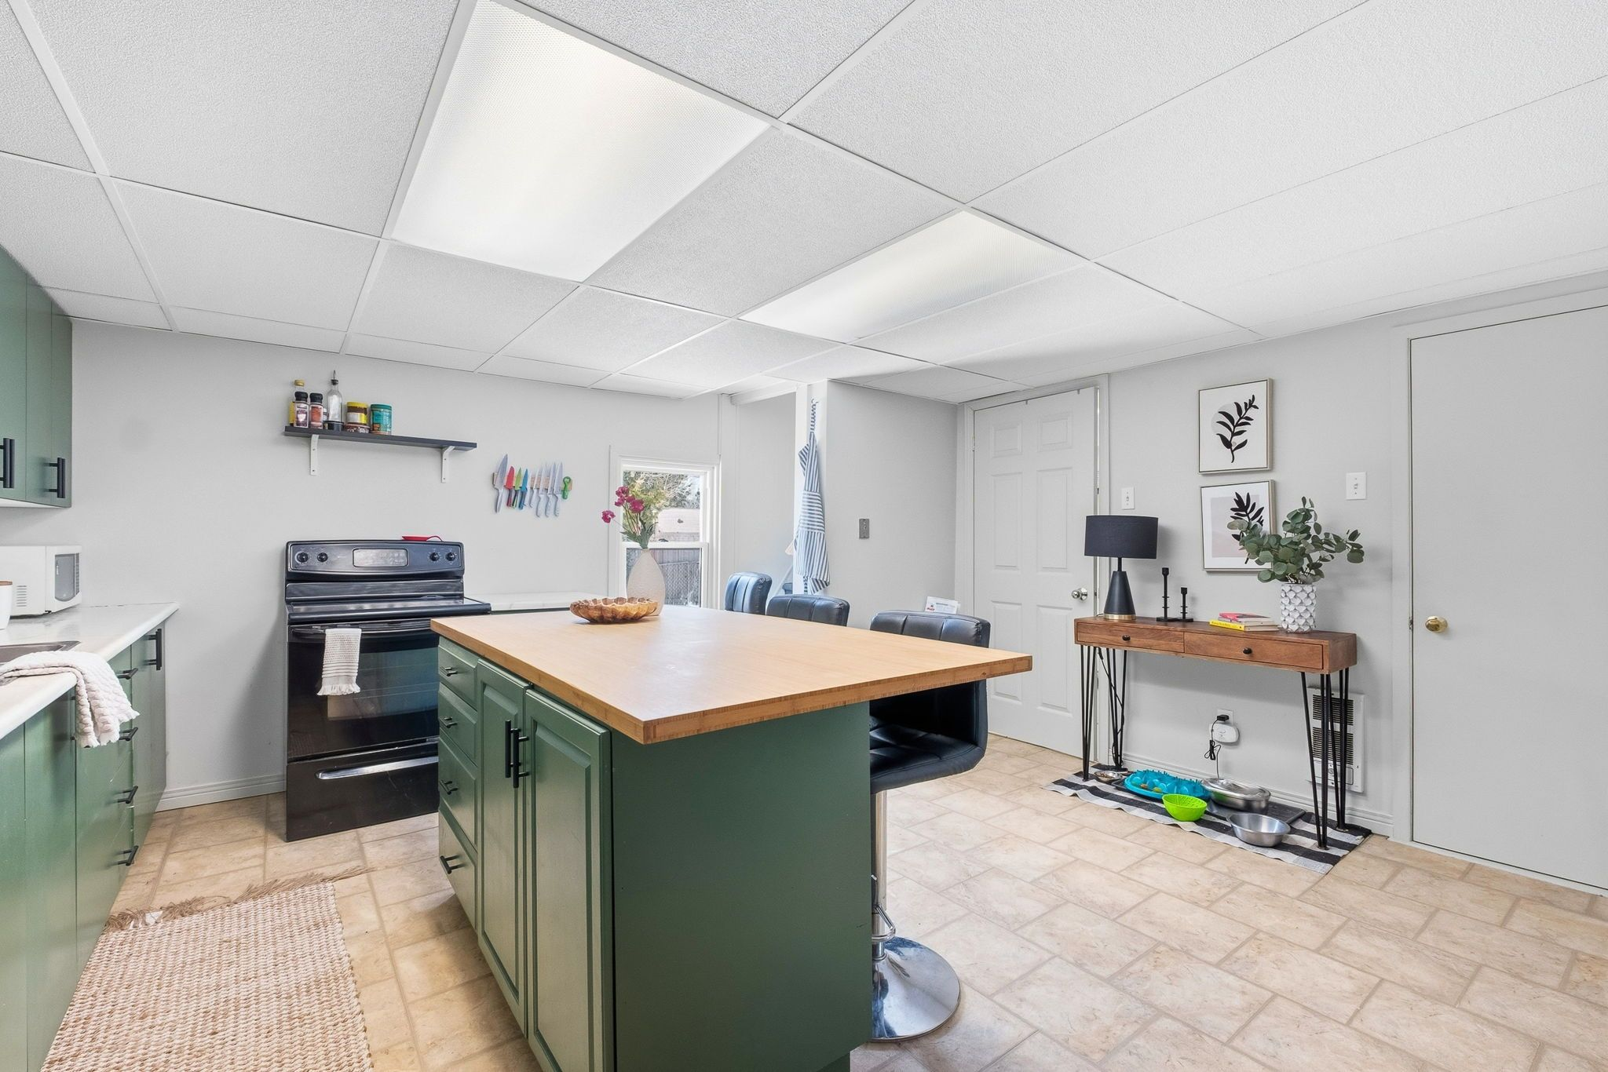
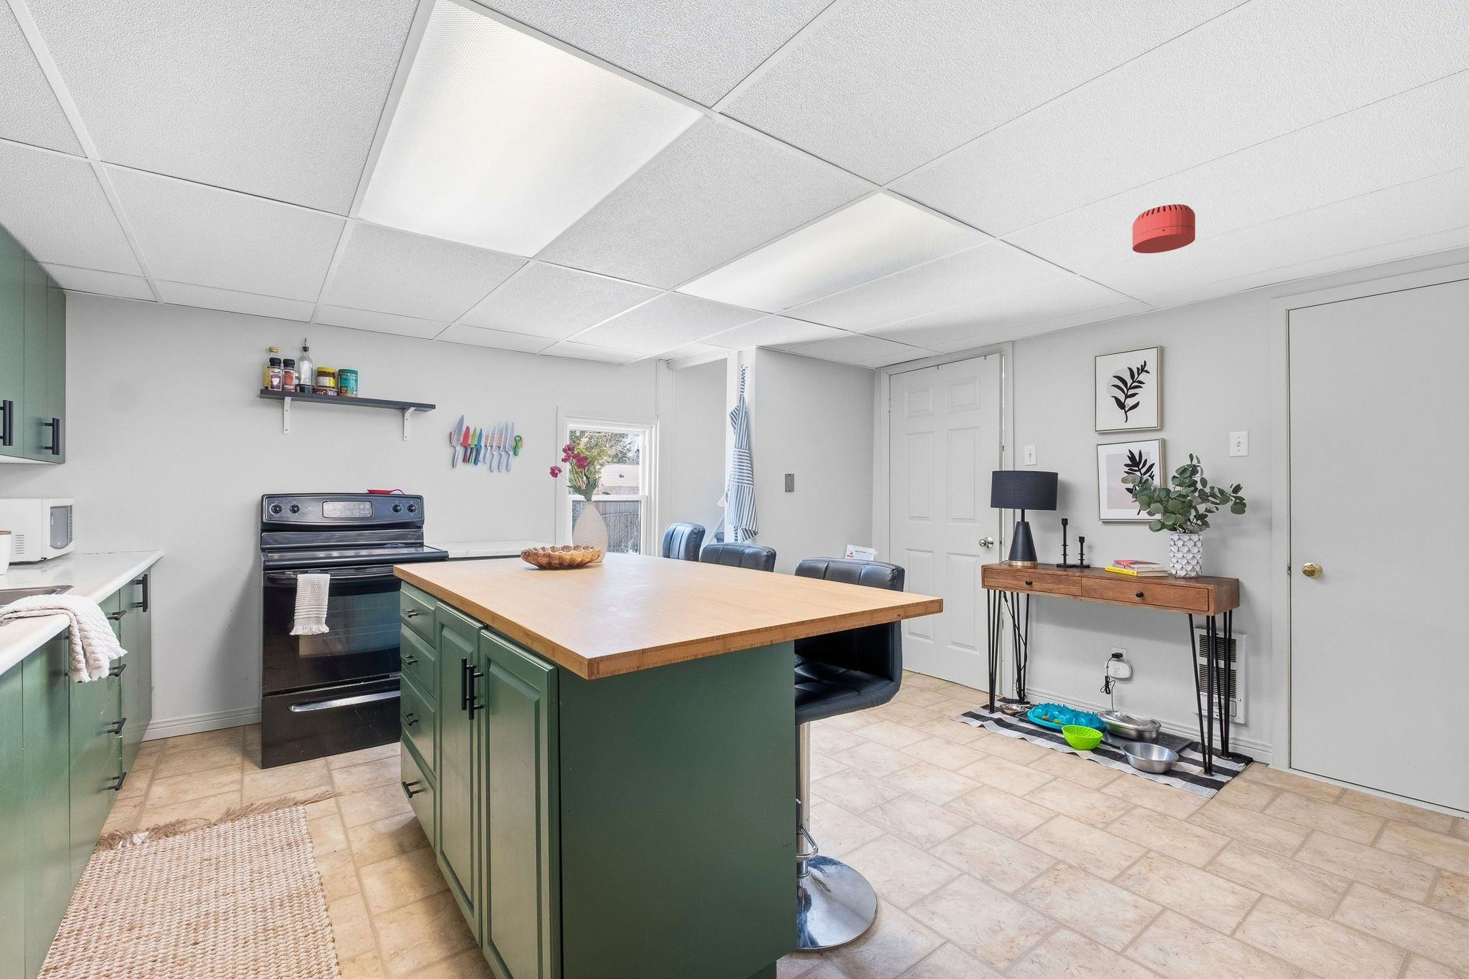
+ smoke detector [1132,203,1196,253]
